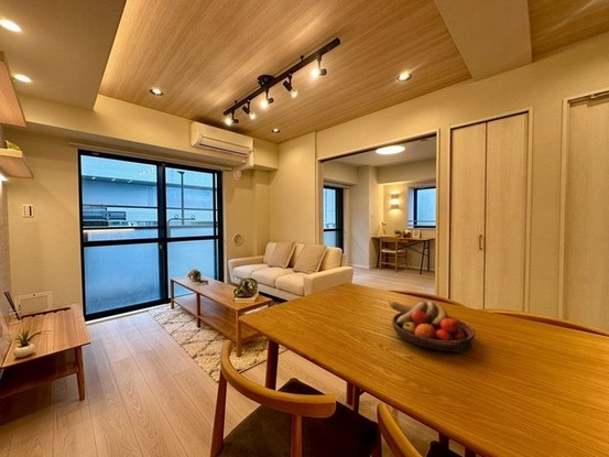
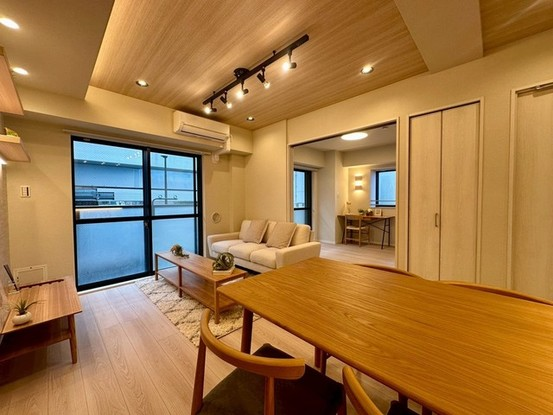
- fruit bowl [388,298,477,353]
